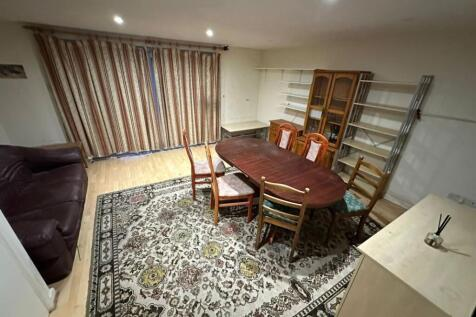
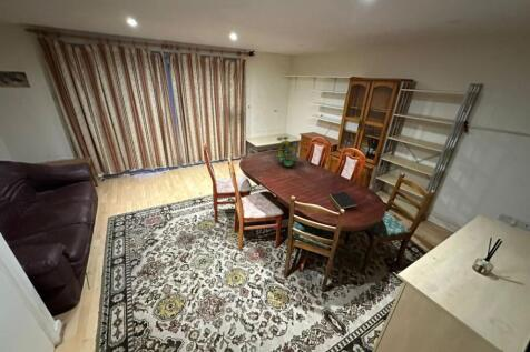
+ notepad [327,191,359,211]
+ flower arrangement [274,135,298,168]
